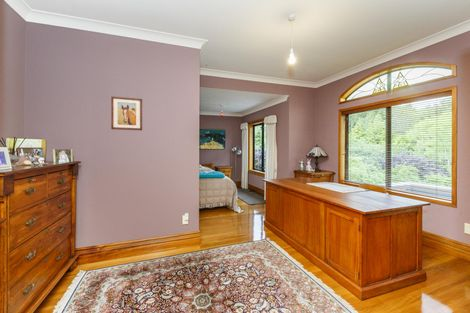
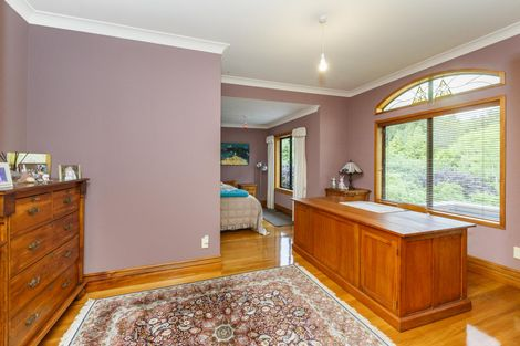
- wall art [110,96,143,131]
